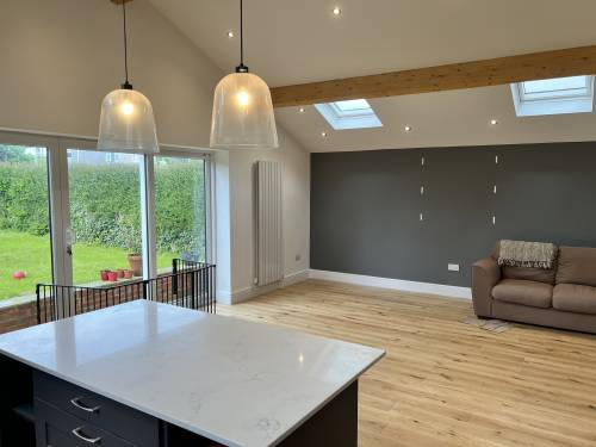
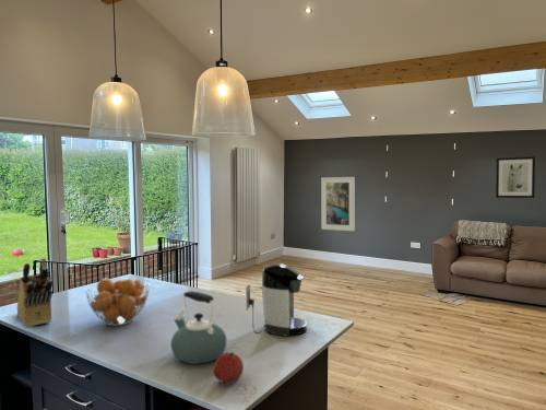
+ knife block [16,257,54,328]
+ wall art [495,155,536,199]
+ fruit [212,351,245,385]
+ kettle [170,290,228,365]
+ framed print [320,176,356,232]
+ fruit basket [84,278,151,327]
+ coffee maker [245,262,308,337]
